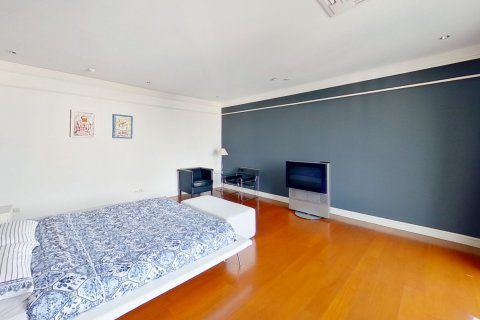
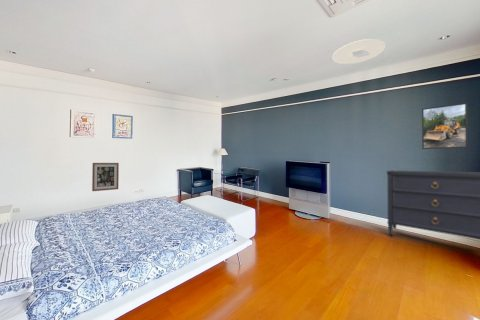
+ dresser [386,169,480,240]
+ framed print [421,102,469,150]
+ wall art [91,162,120,192]
+ ceiling light [331,38,387,65]
